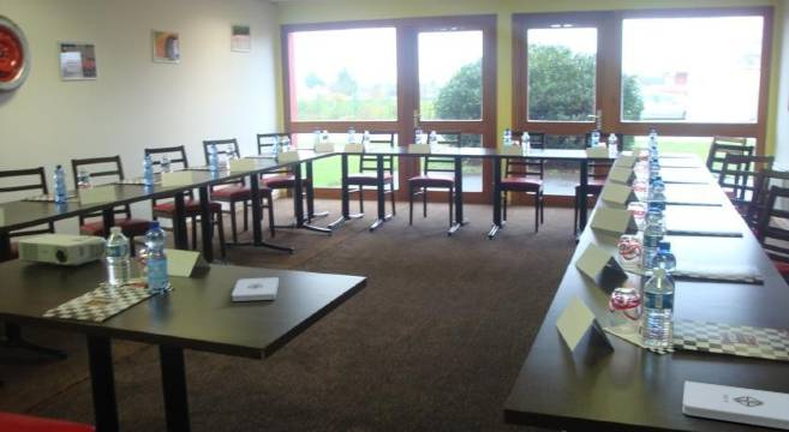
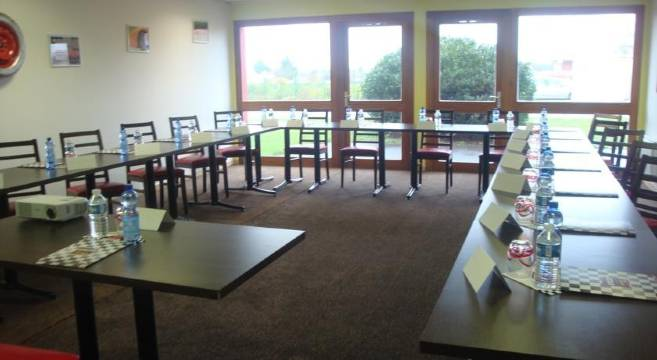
- notepad [231,276,280,302]
- notepad [681,379,789,431]
